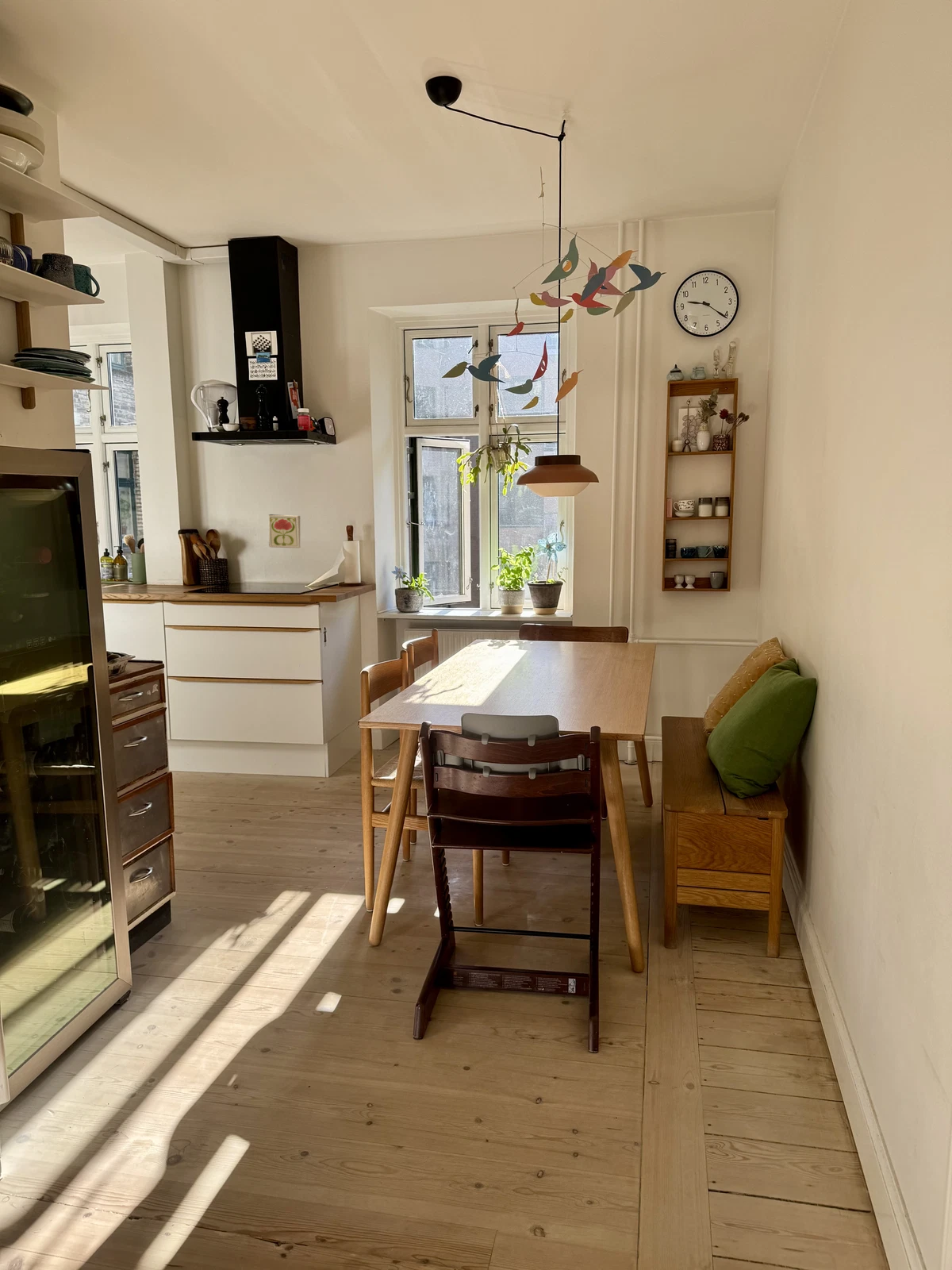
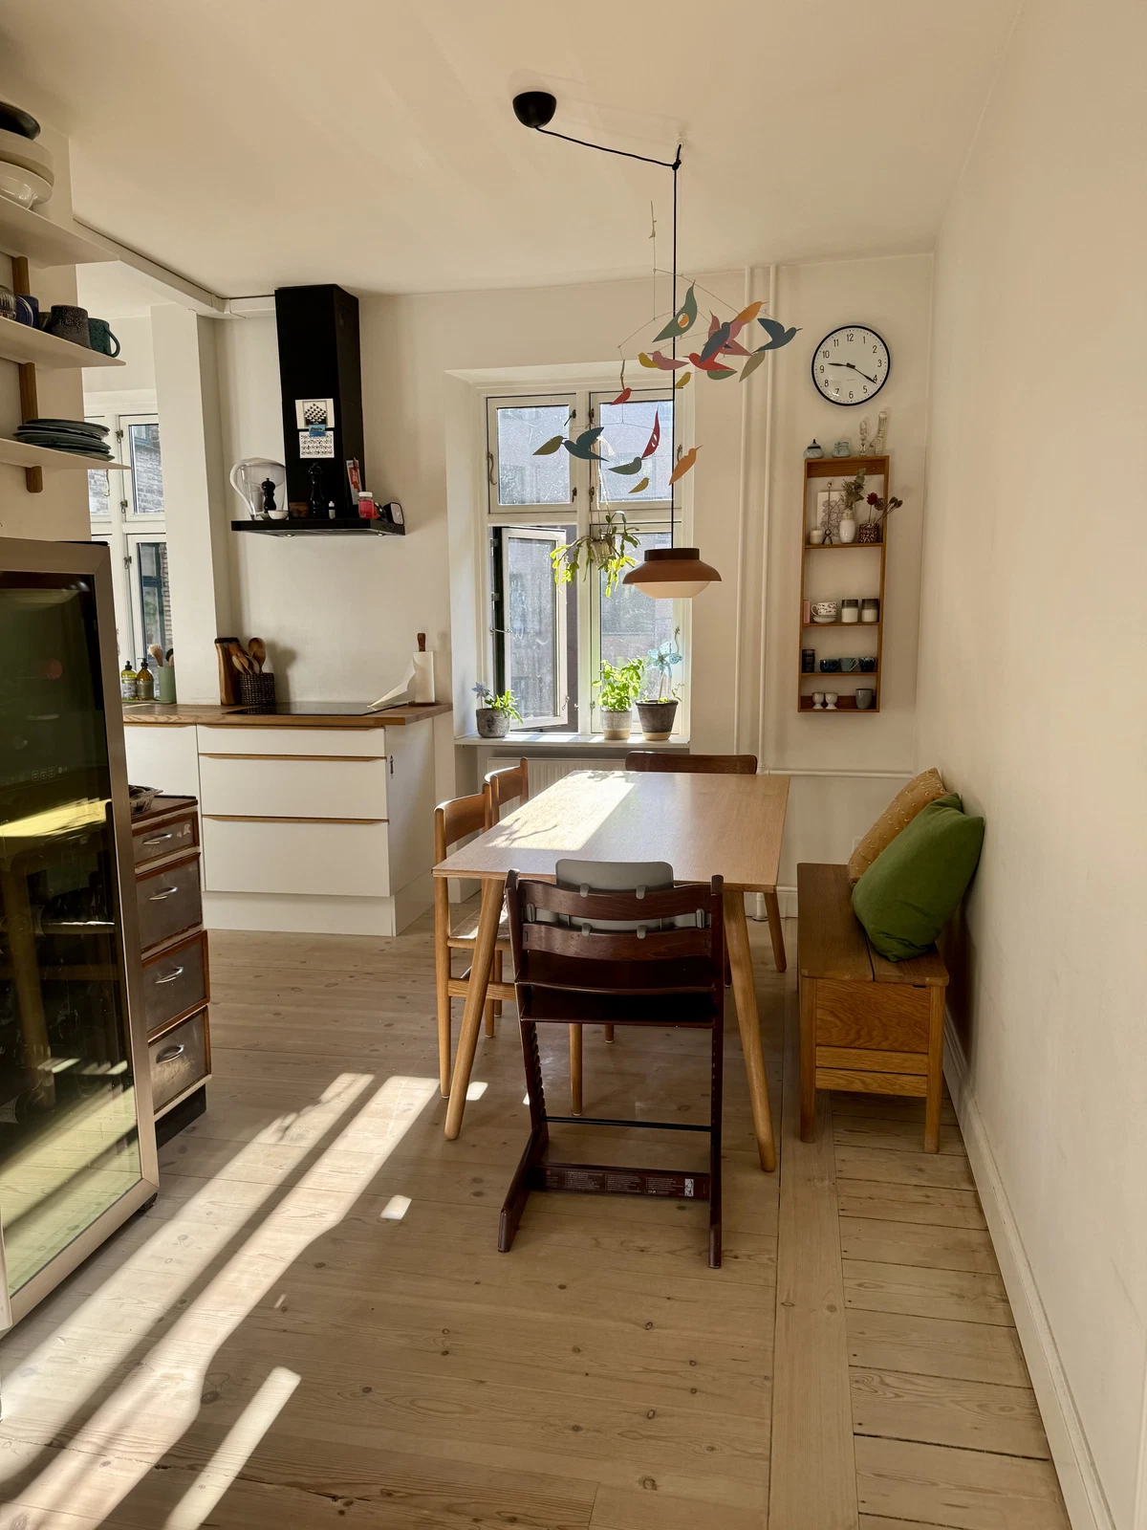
- decorative tile [267,514,301,548]
